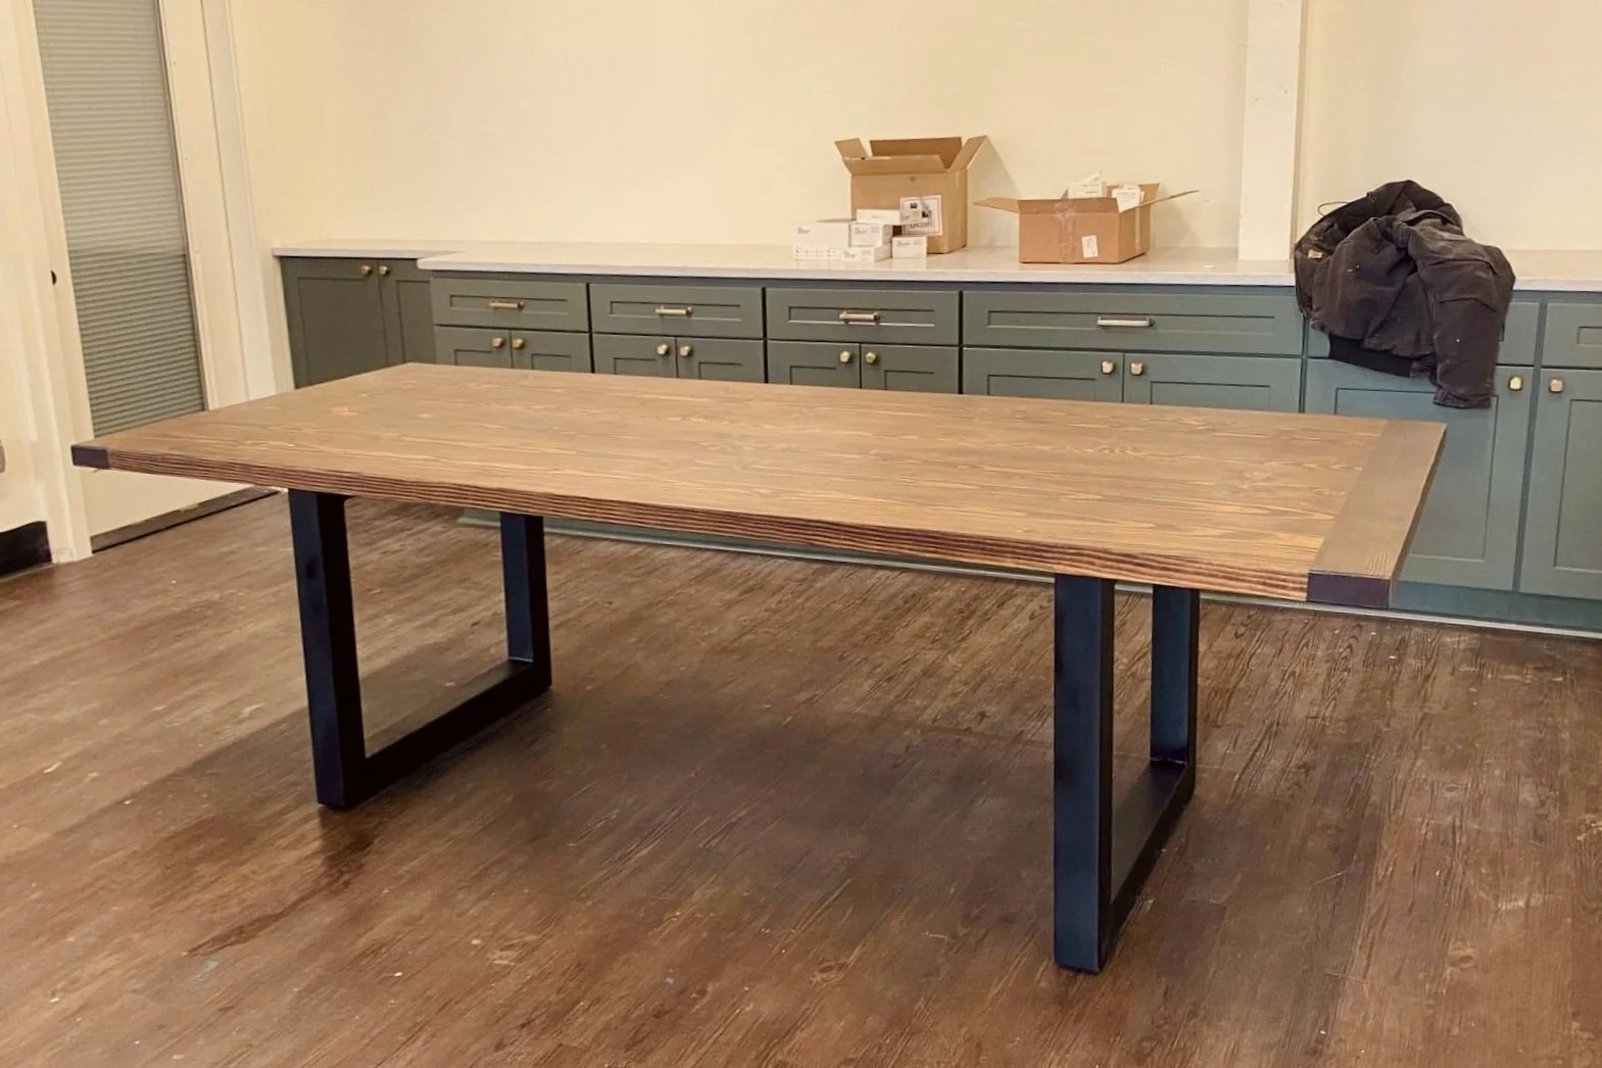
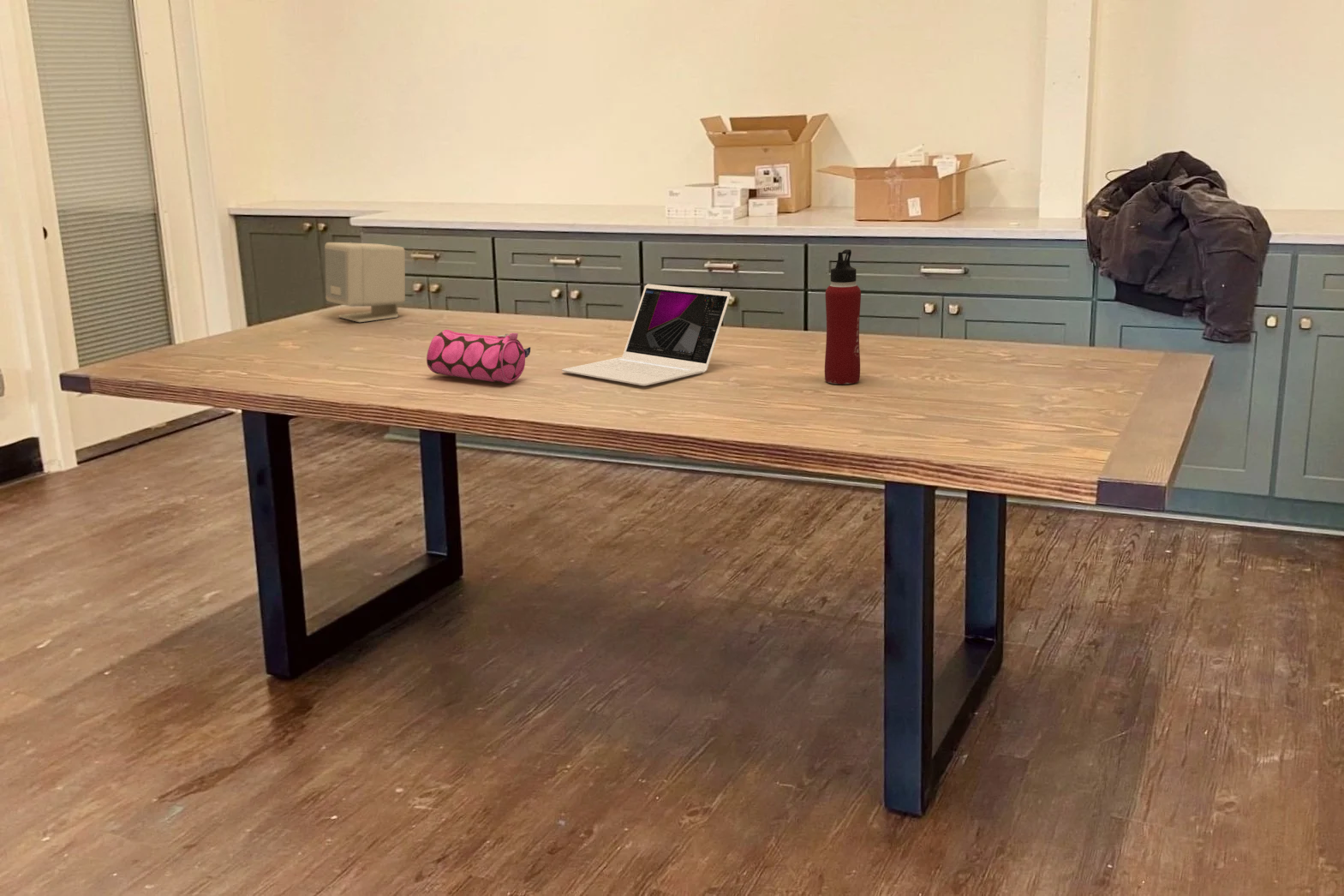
+ pencil case [426,329,531,384]
+ speaker [324,242,406,323]
+ water bottle [824,248,862,385]
+ laptop [561,284,732,386]
